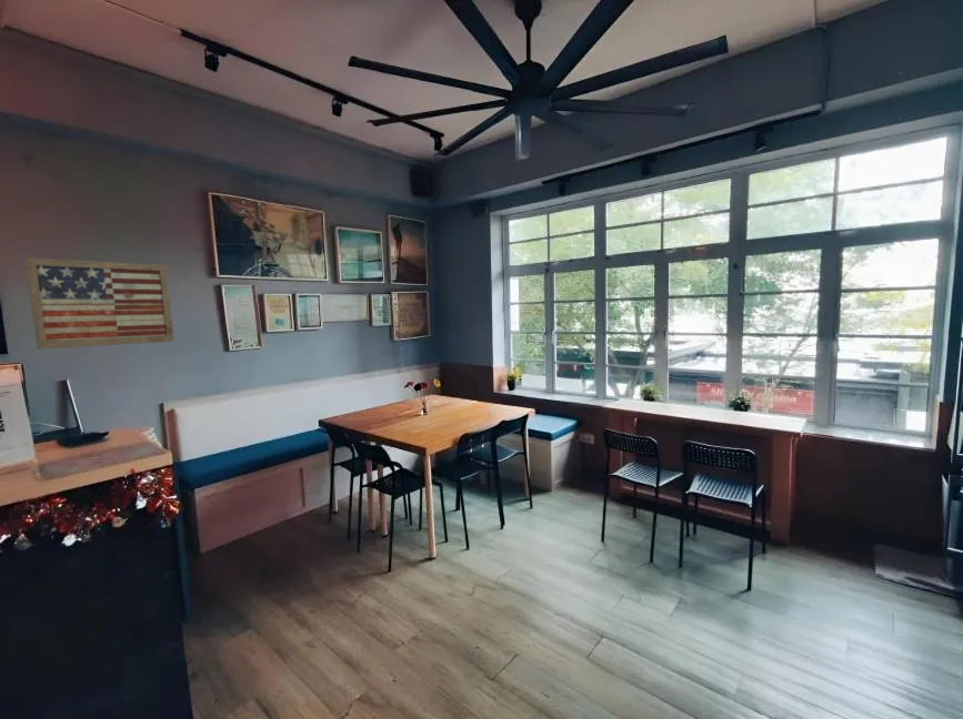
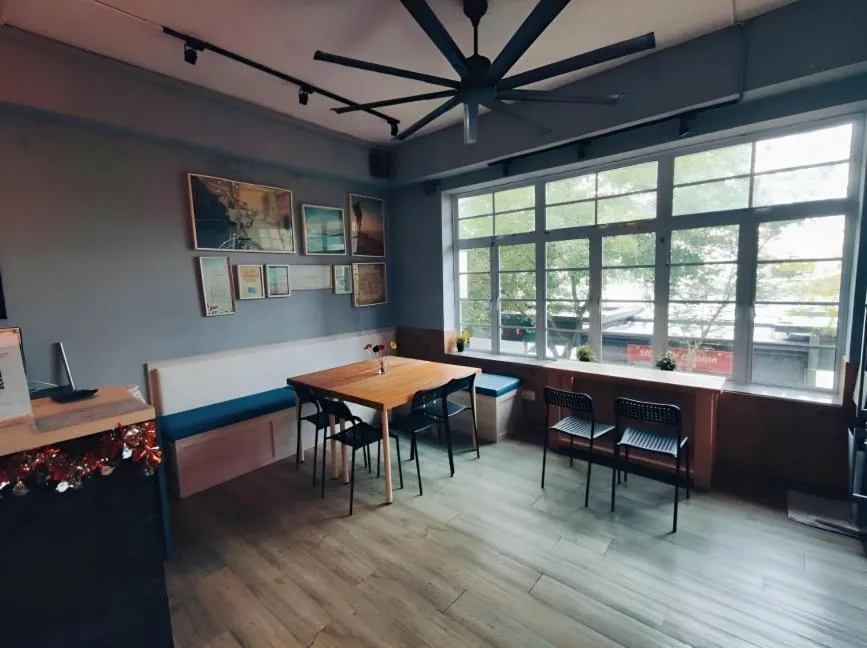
- wall art [24,256,175,351]
